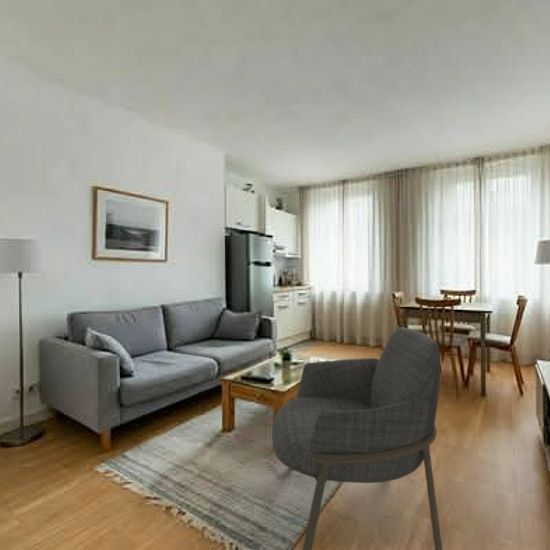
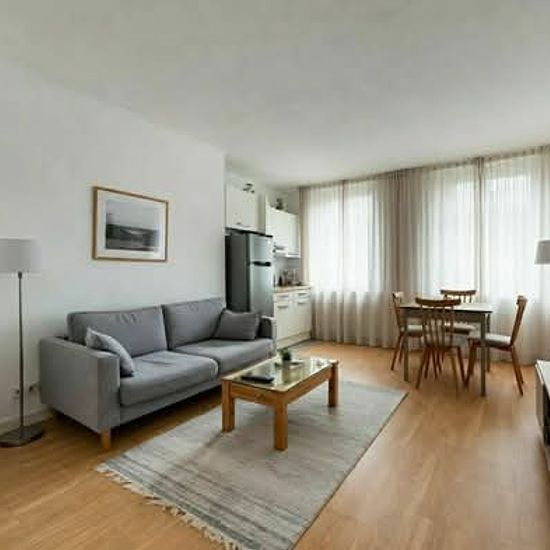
- armchair [271,326,443,550]
